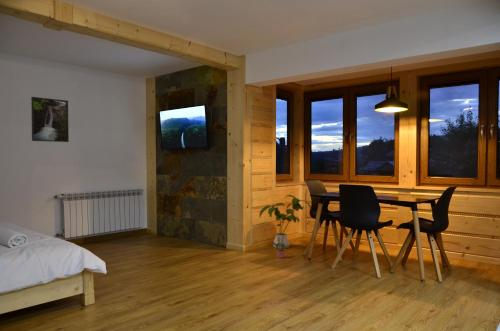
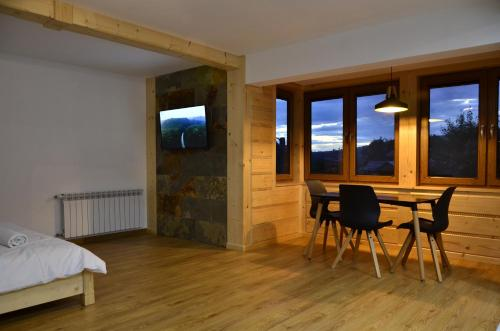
- potted plant [270,236,291,259]
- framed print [30,96,70,143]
- house plant [258,194,312,249]
